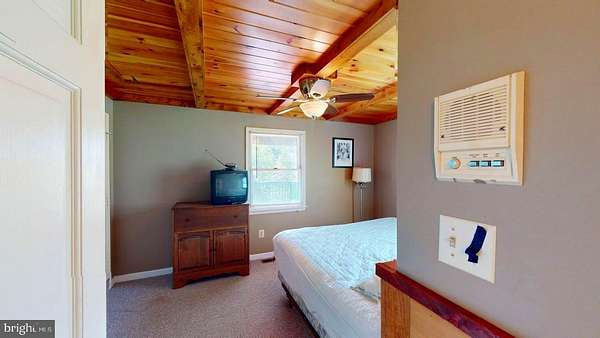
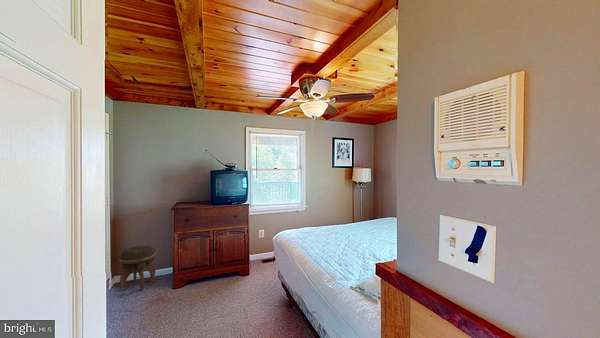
+ footstool [118,244,157,292]
